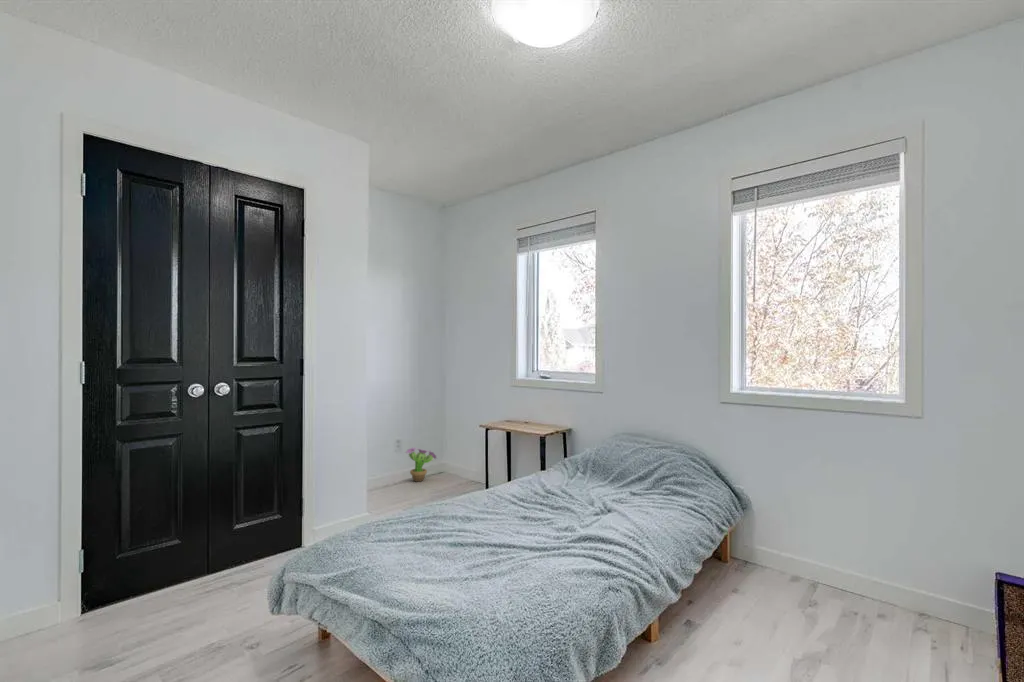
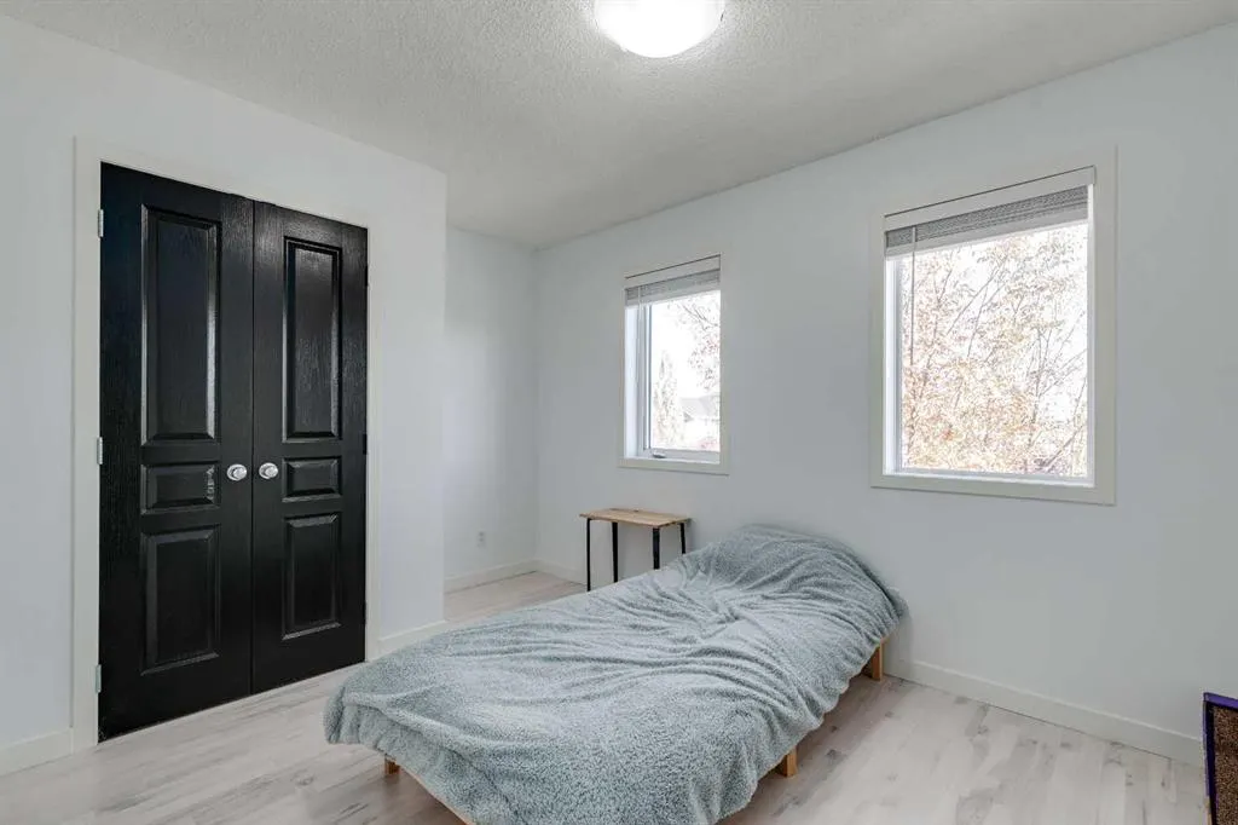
- decorative plant [404,446,438,483]
